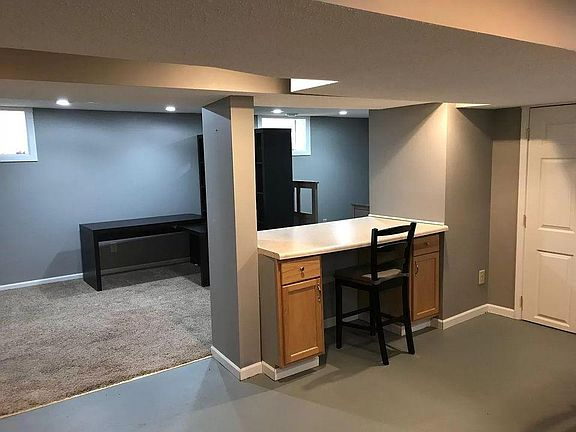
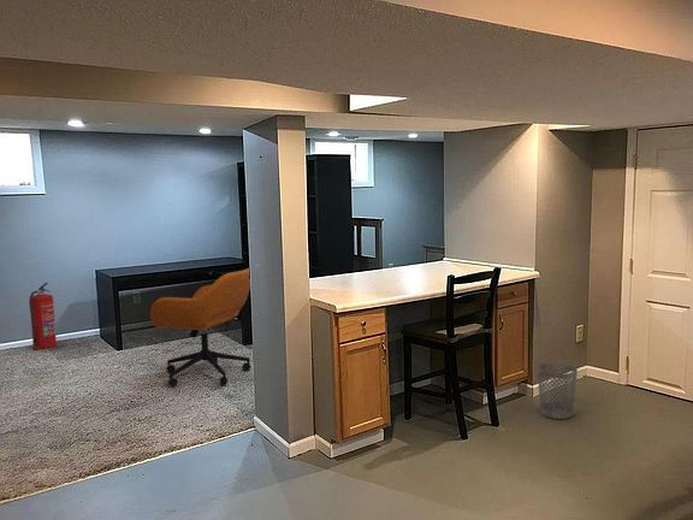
+ fire extinguisher [28,282,58,350]
+ office chair [149,267,251,388]
+ wastebasket [537,362,579,420]
